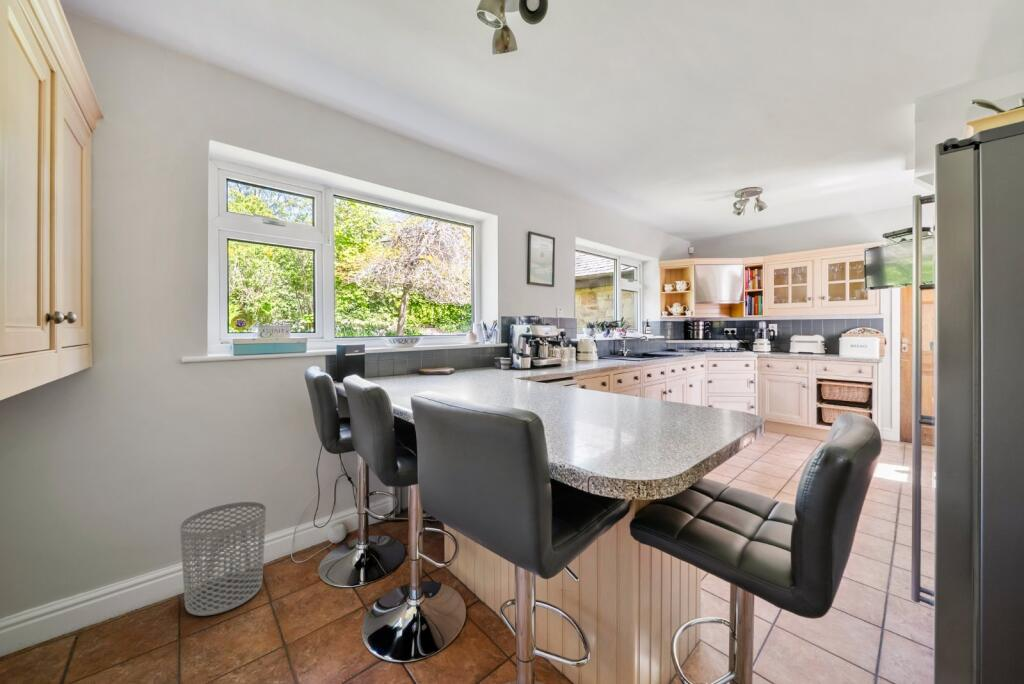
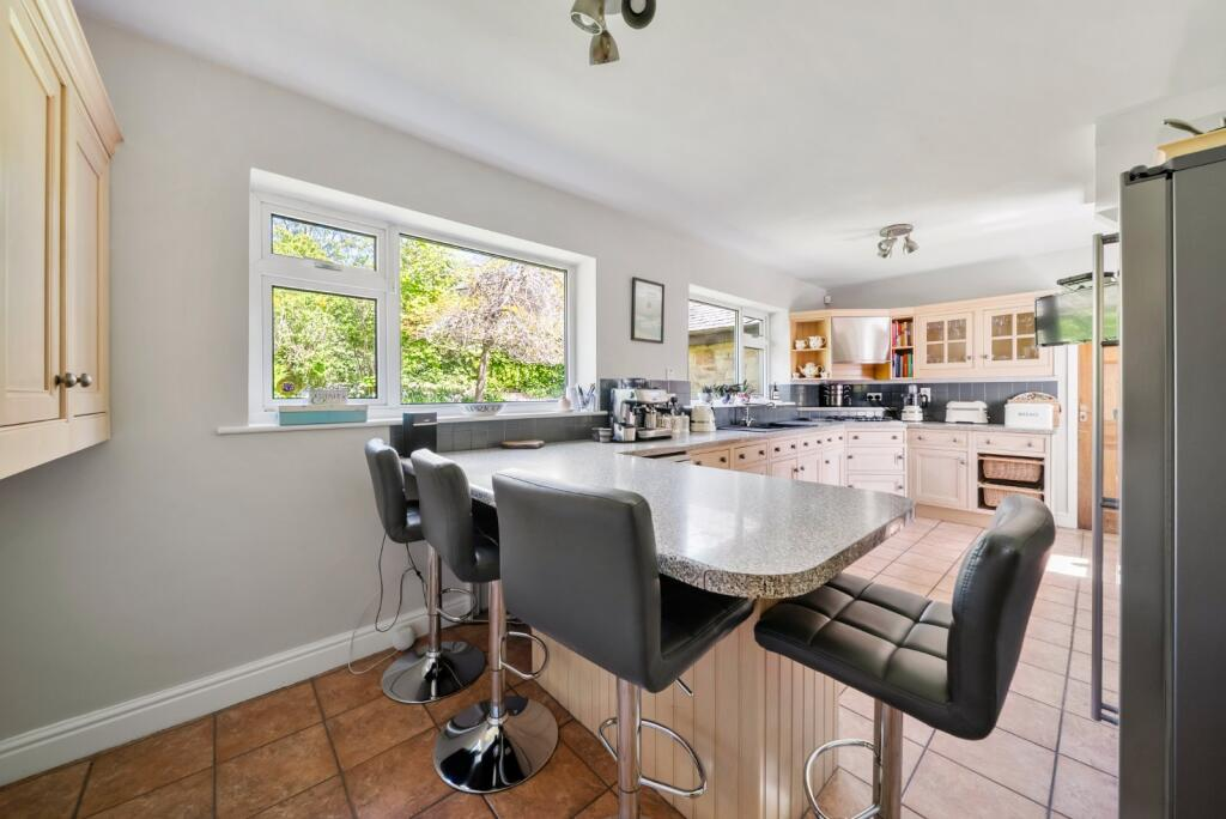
- waste bin [179,501,267,617]
